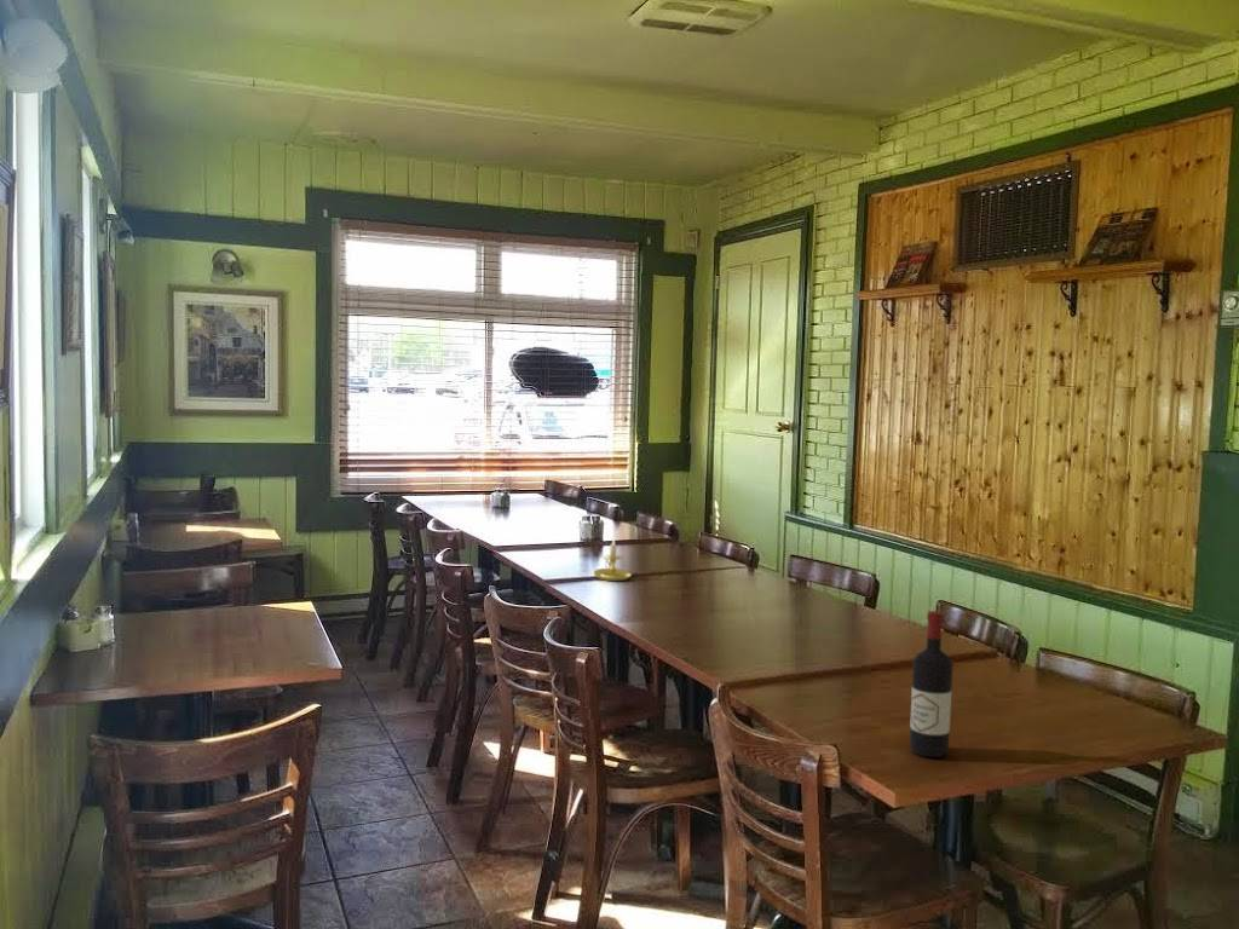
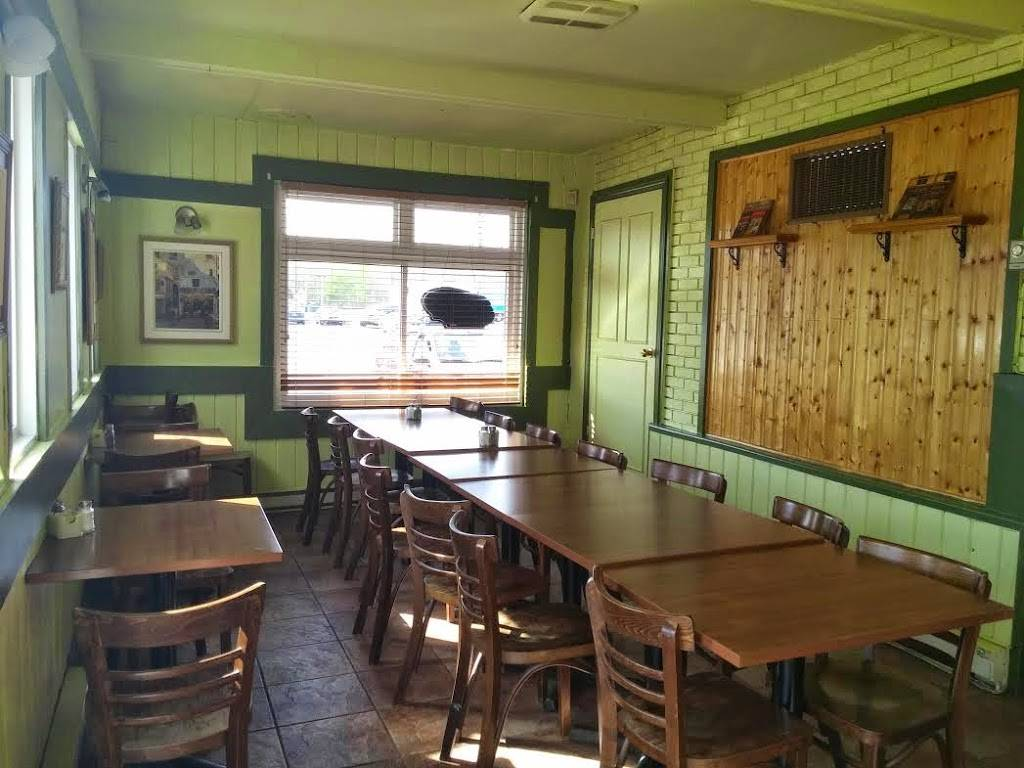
- candle holder [593,531,633,582]
- wine bottle [909,610,955,758]
